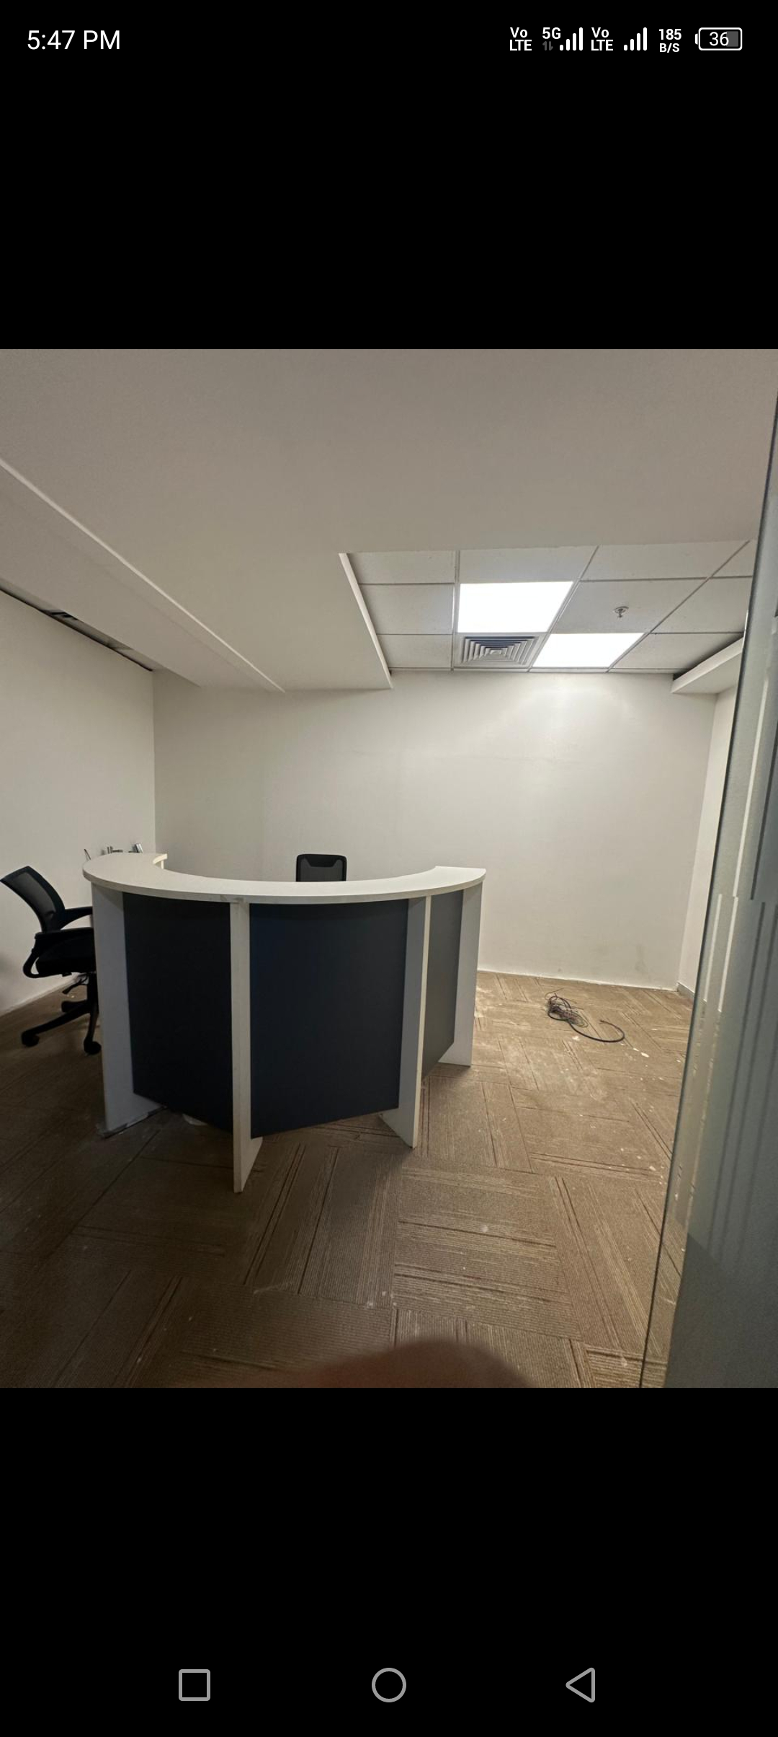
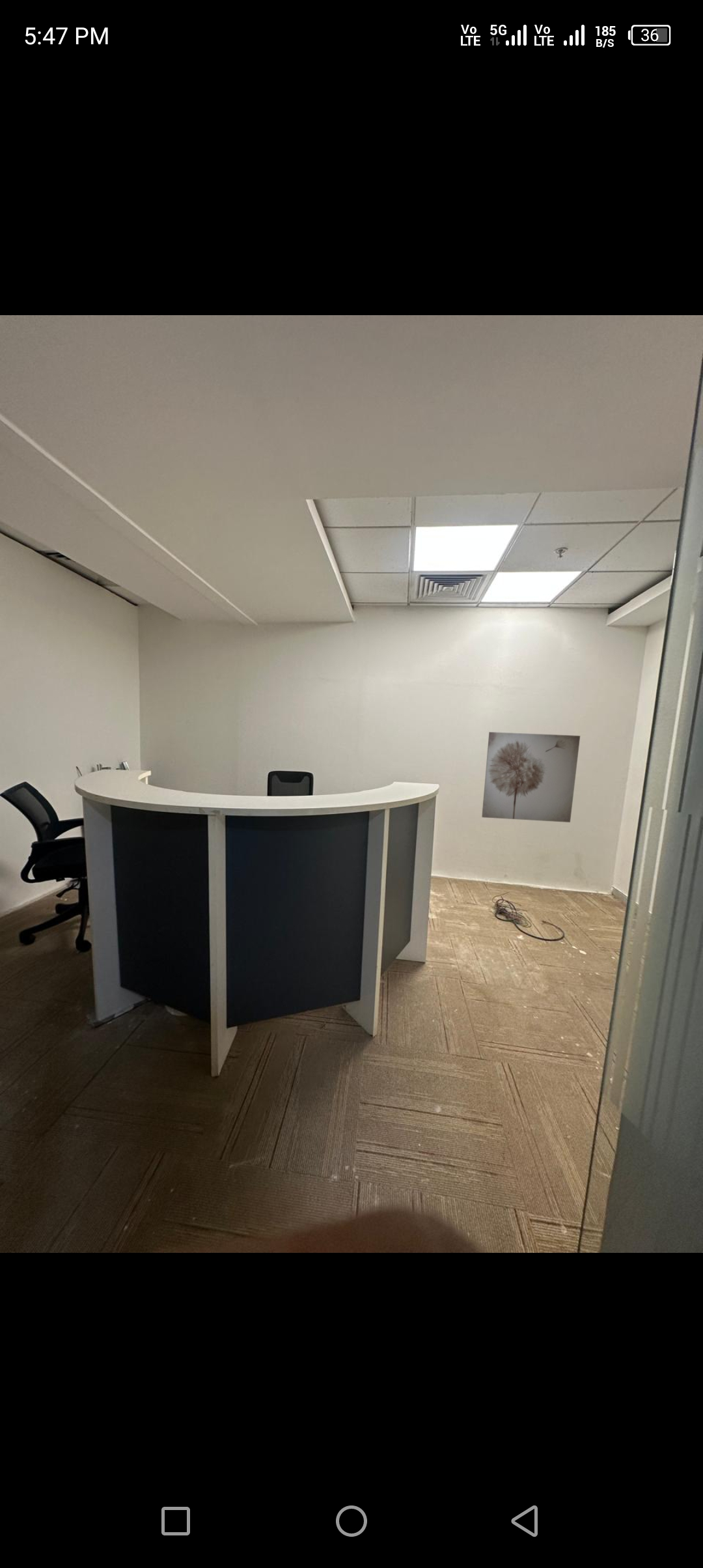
+ wall art [481,731,581,823]
